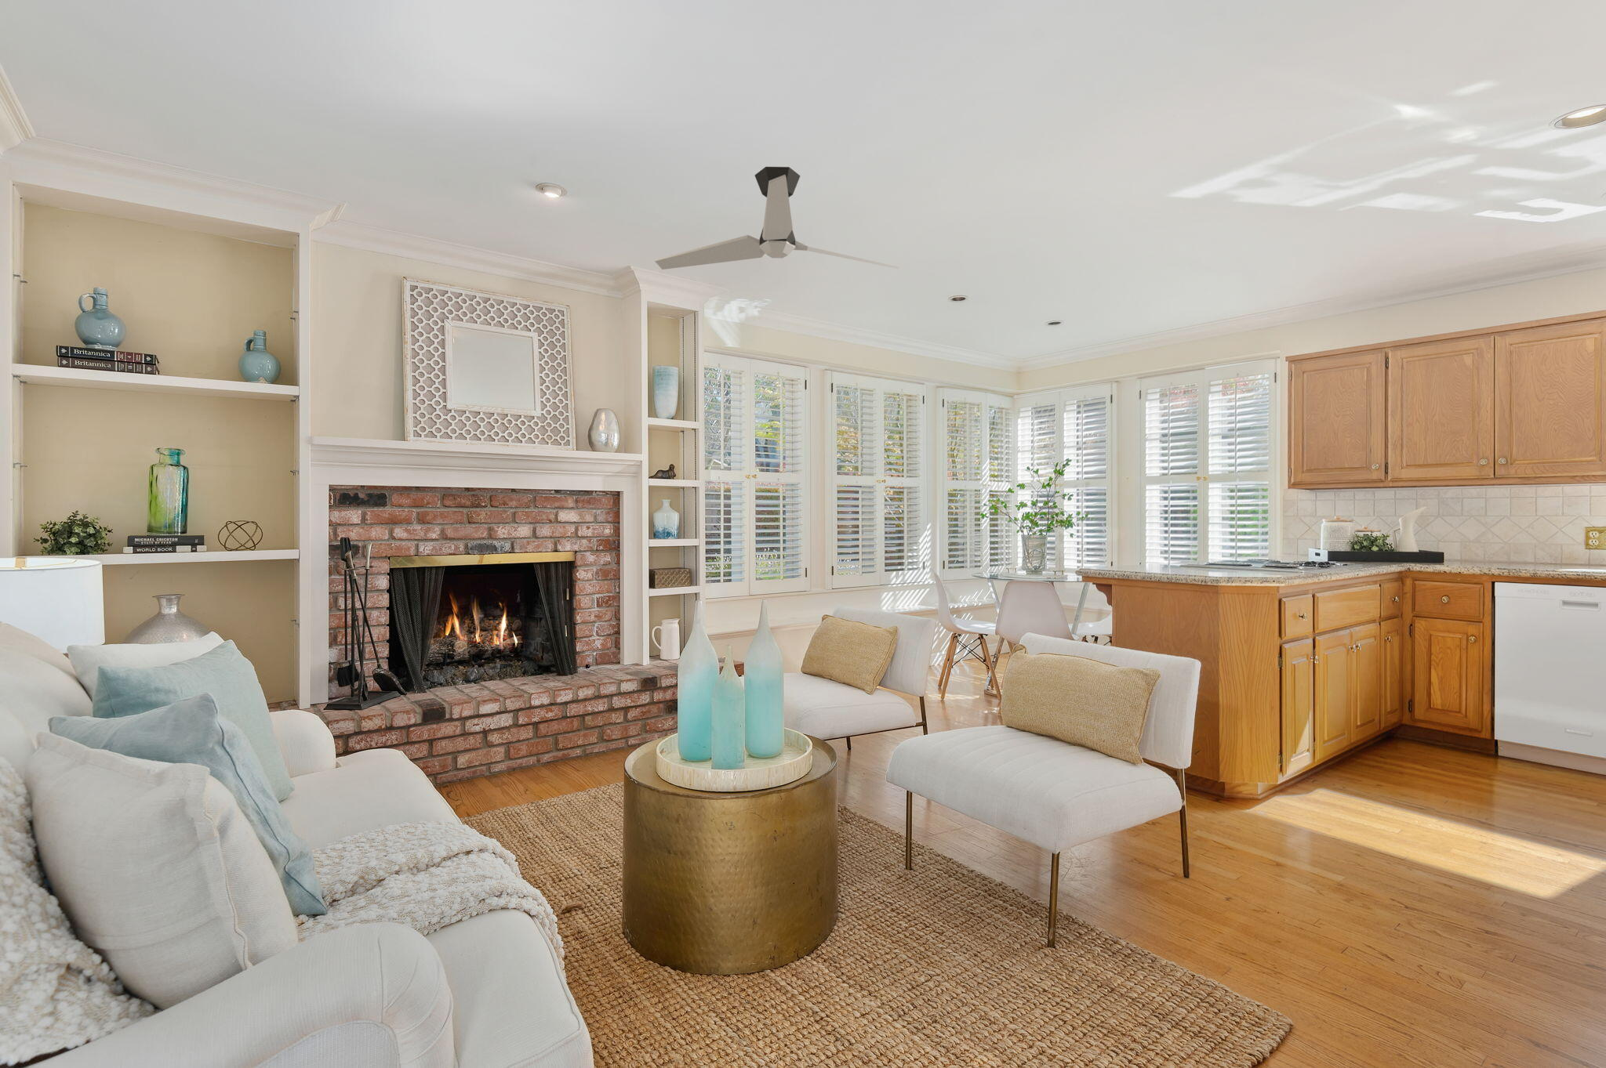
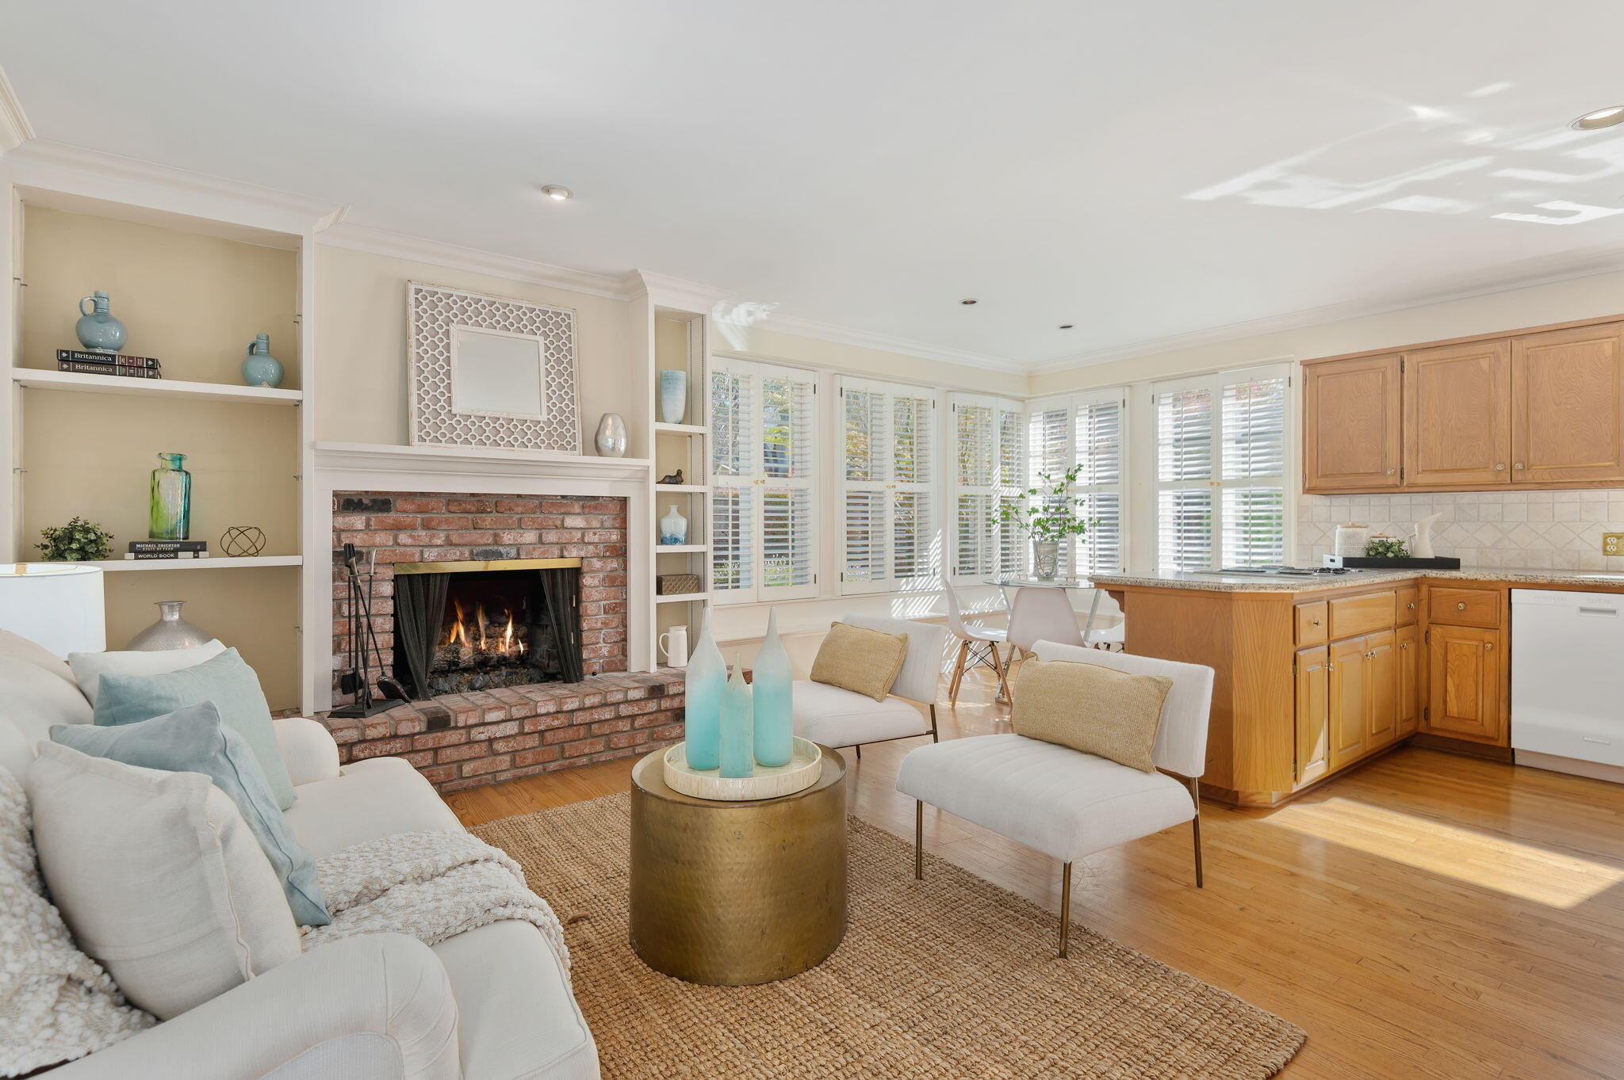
- ceiling fan [655,166,899,271]
